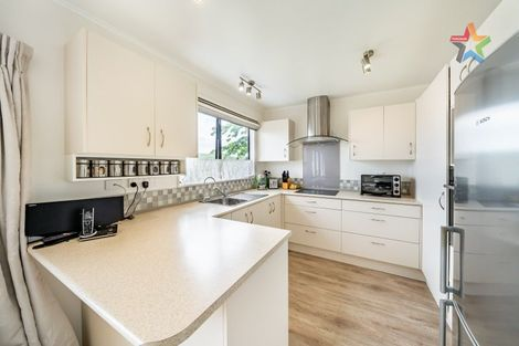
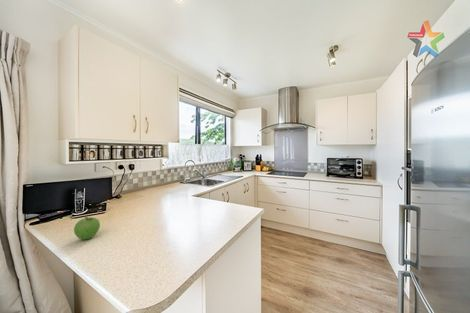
+ fruit [73,215,101,241]
